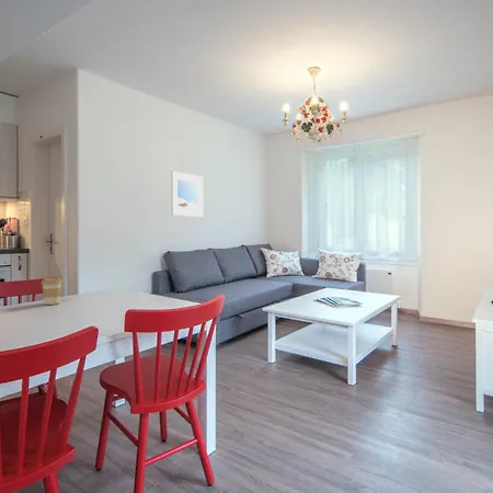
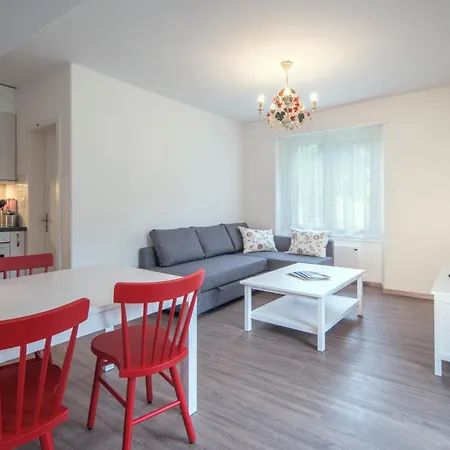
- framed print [170,170,205,218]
- coffee cup [41,276,64,306]
